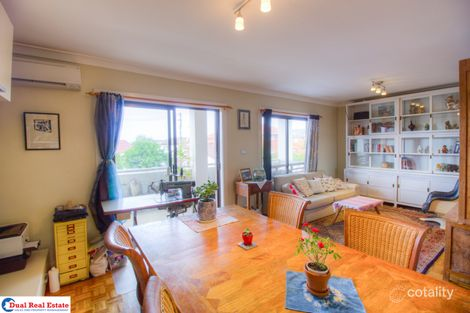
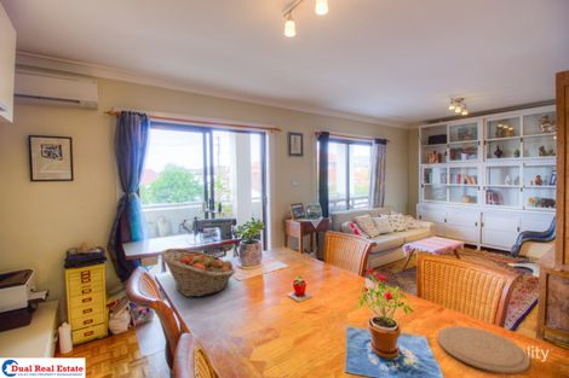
+ fruit basket [159,248,237,298]
+ plate [436,325,531,374]
